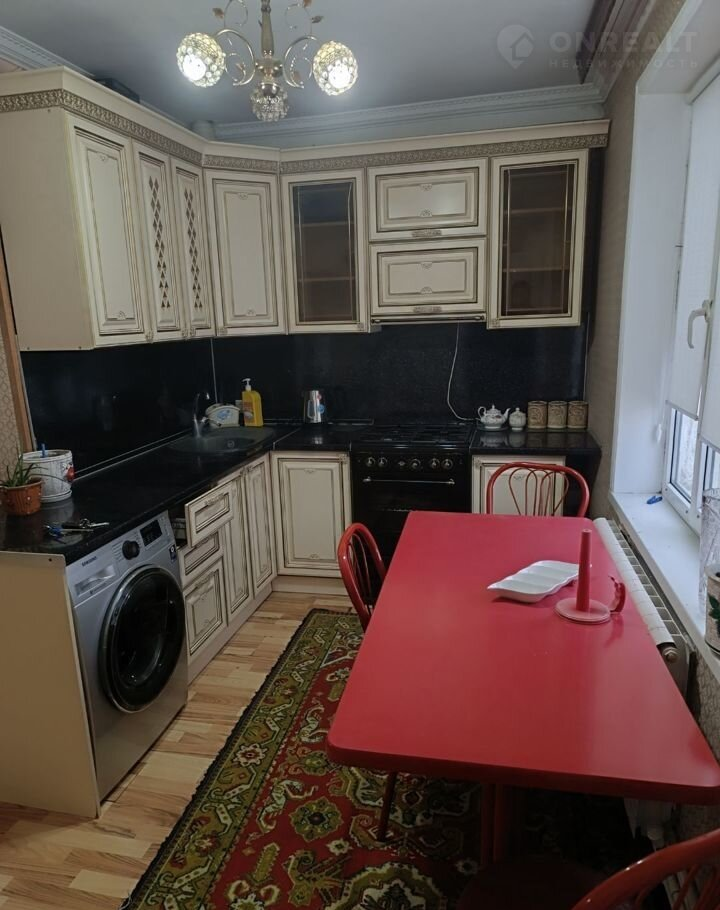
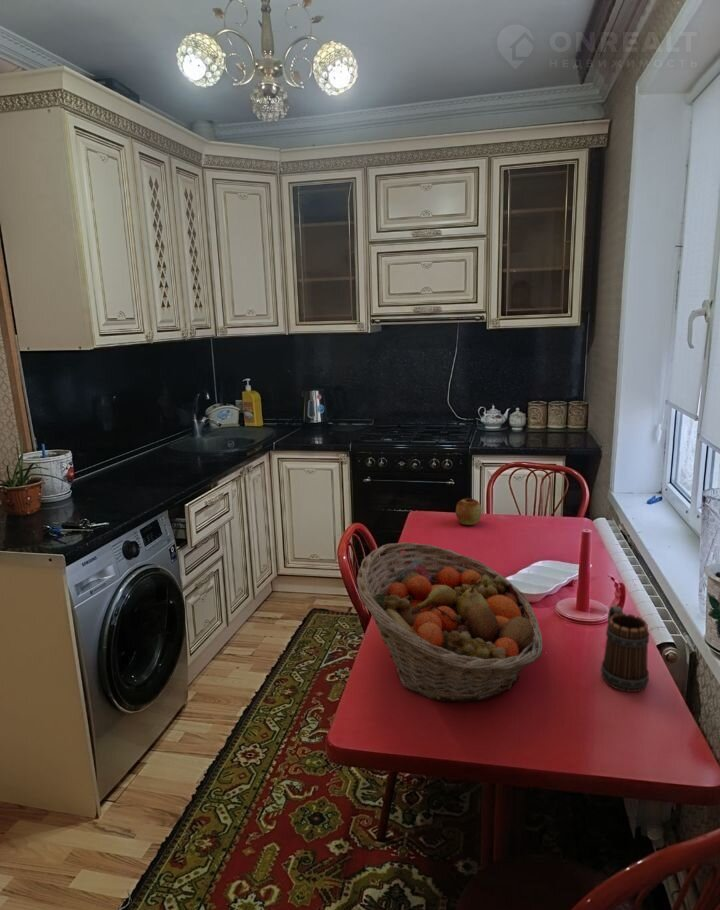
+ mug [600,605,650,693]
+ fruit basket [356,542,544,703]
+ apple [455,495,482,526]
